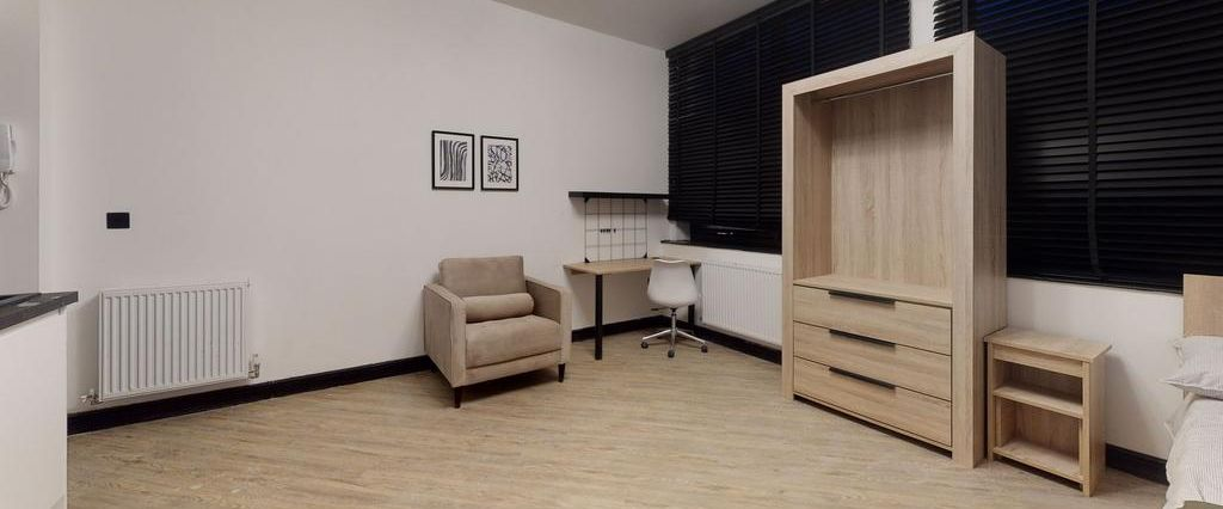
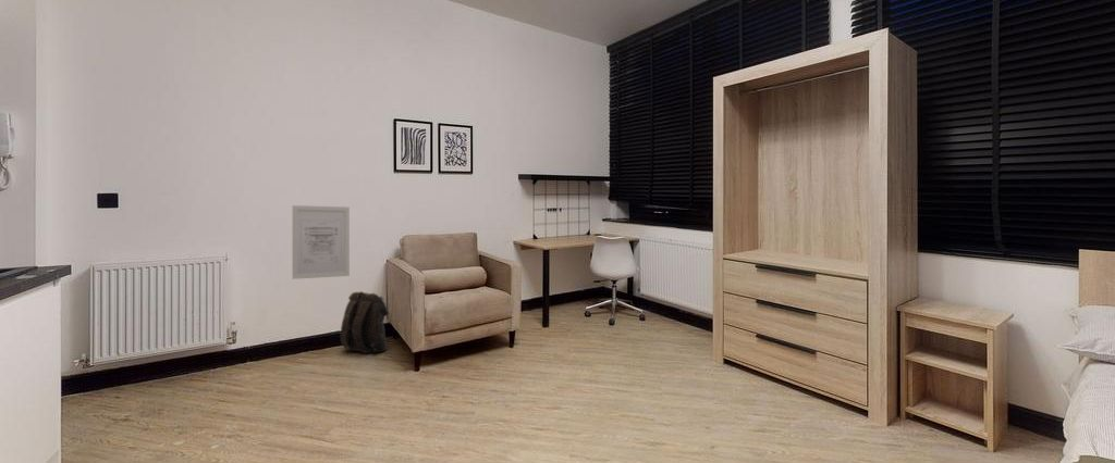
+ backpack [340,290,390,354]
+ wall art [292,204,351,280]
